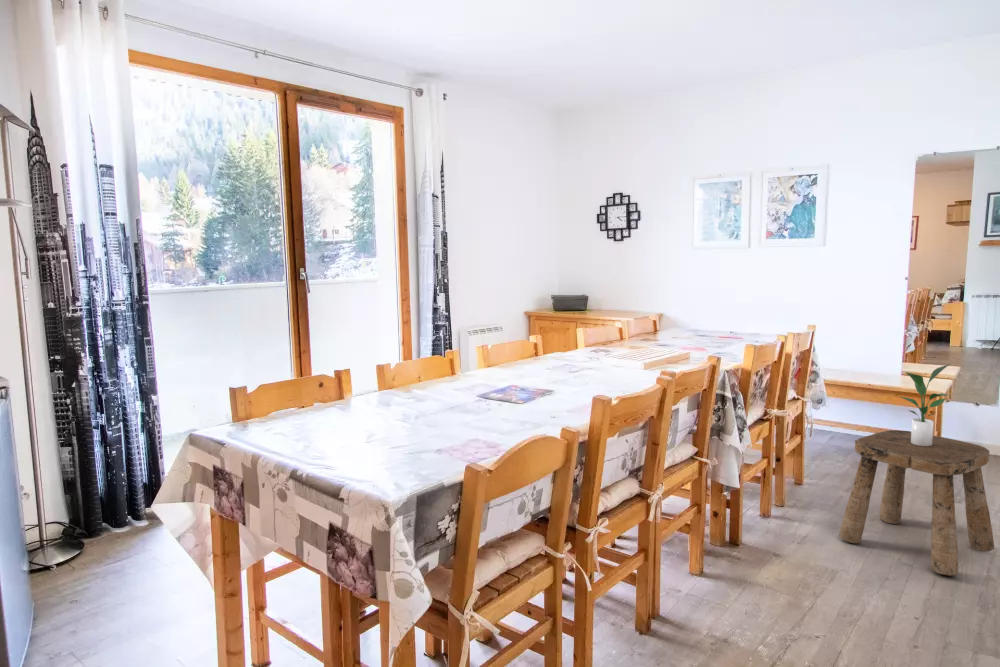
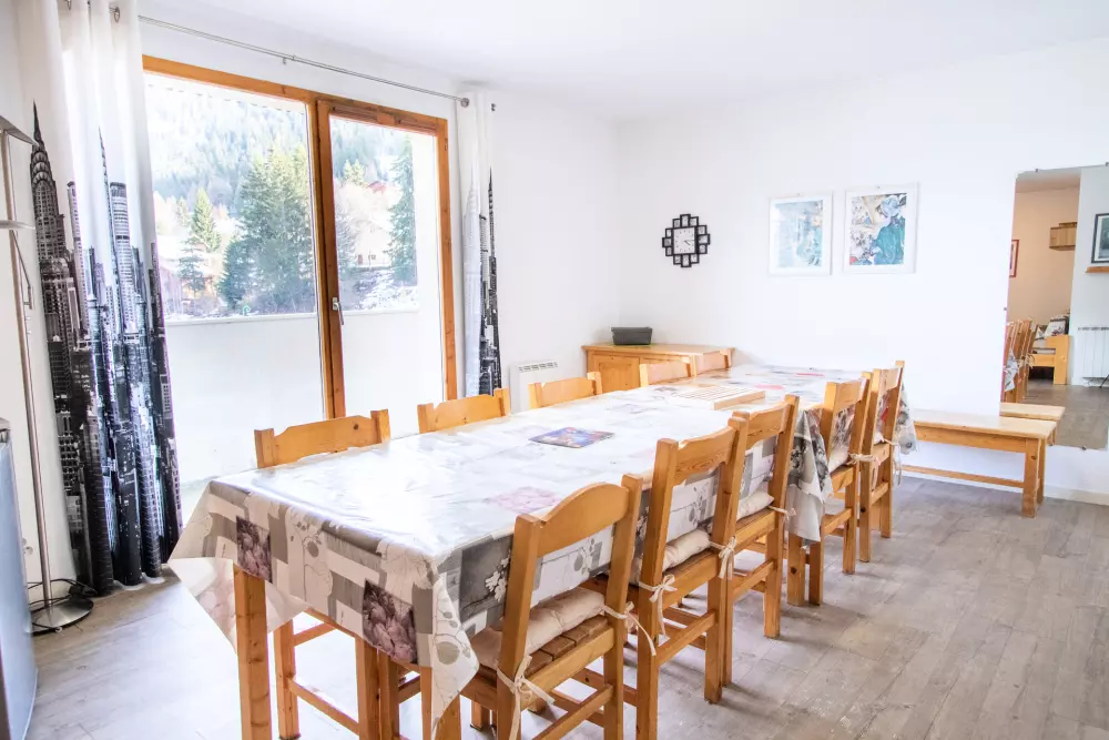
- potted plant [900,363,951,447]
- stool [838,429,995,577]
